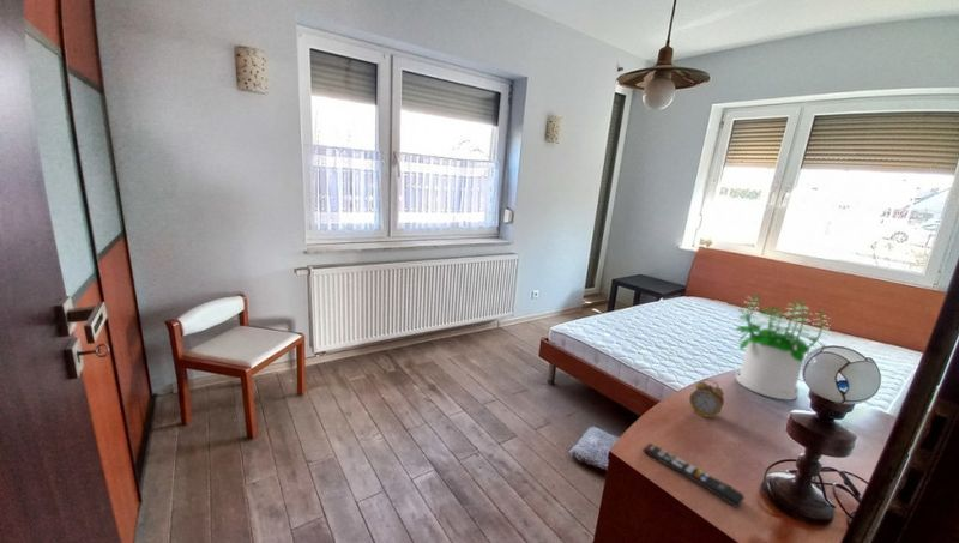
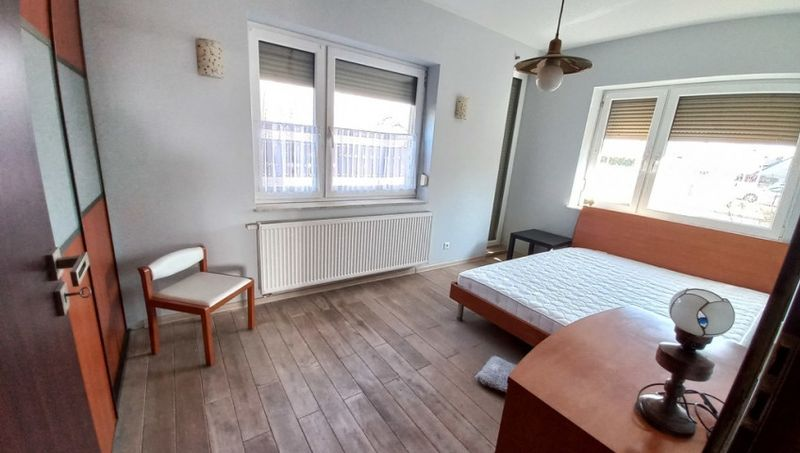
- remote control [641,442,746,508]
- alarm clock [688,378,725,418]
- potted plant [735,292,837,402]
